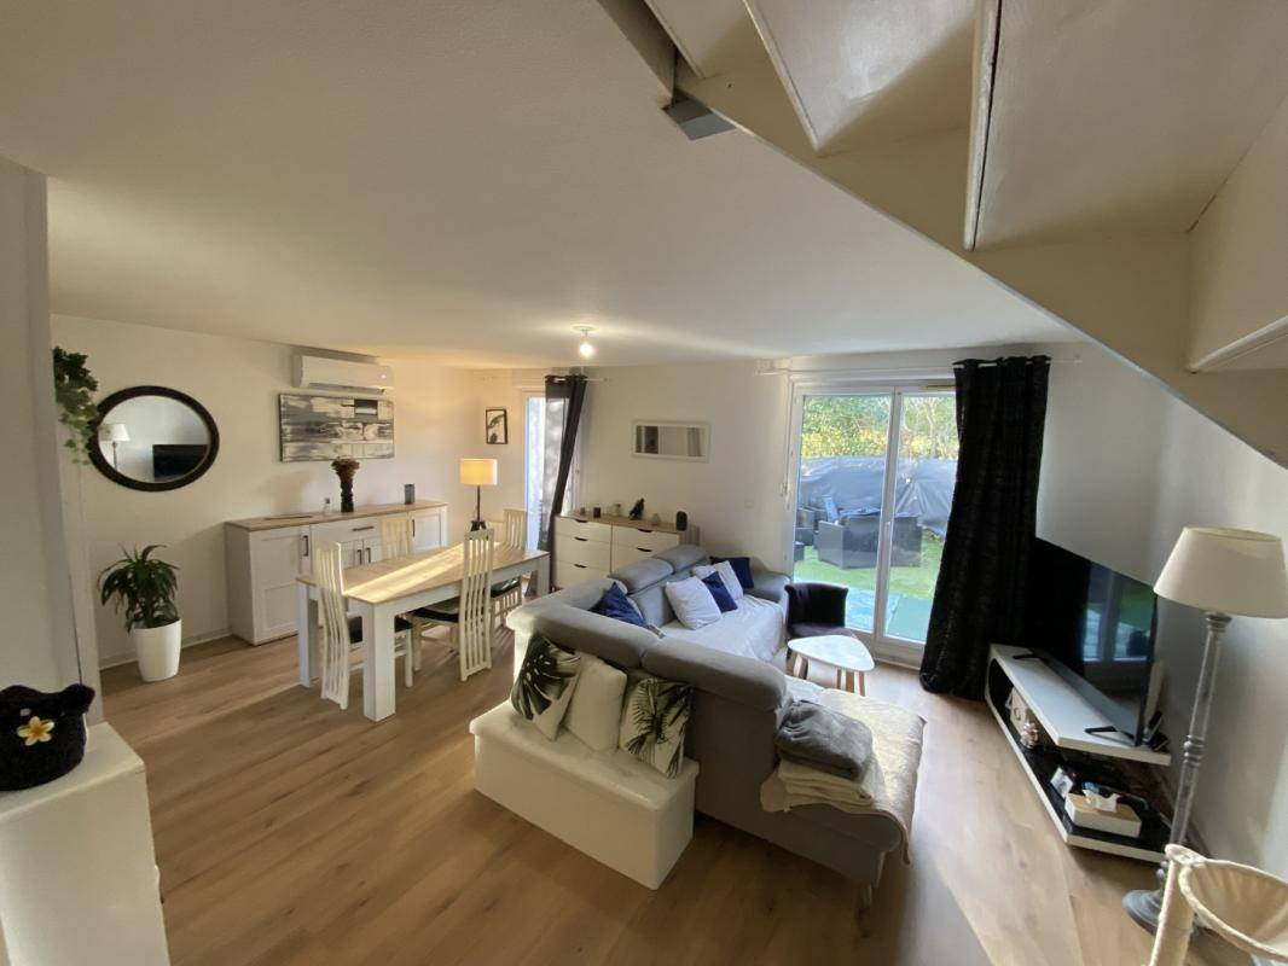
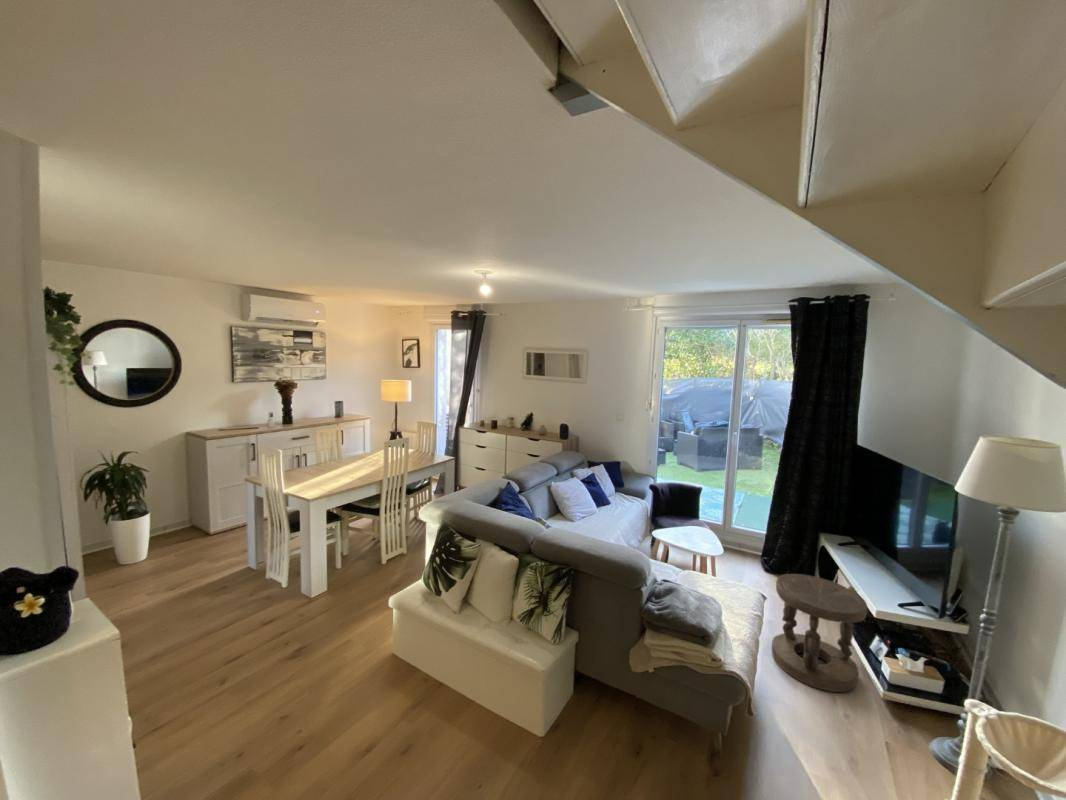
+ stool [771,573,868,693]
